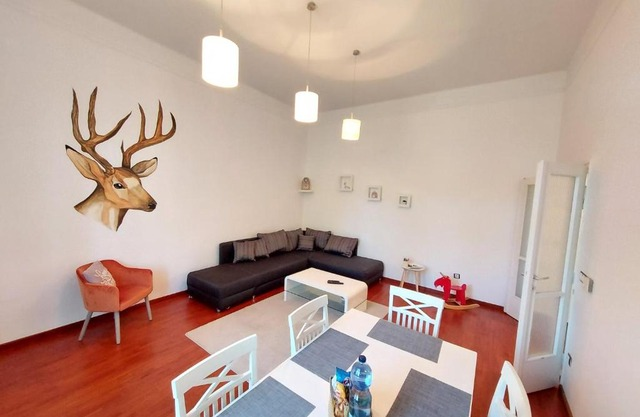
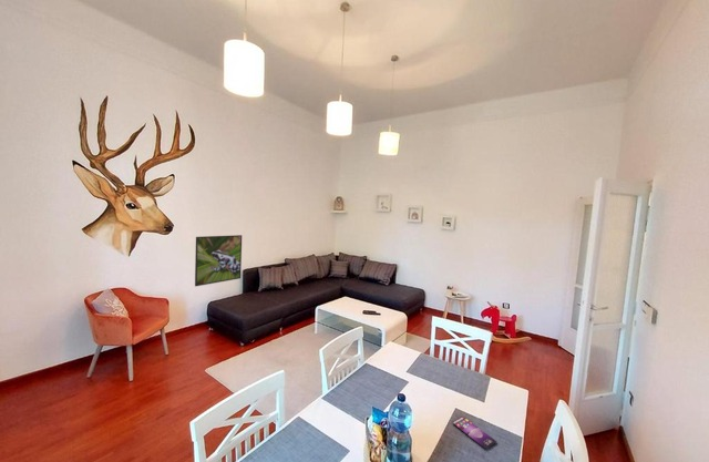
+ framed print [194,234,243,287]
+ smartphone [452,415,497,450]
